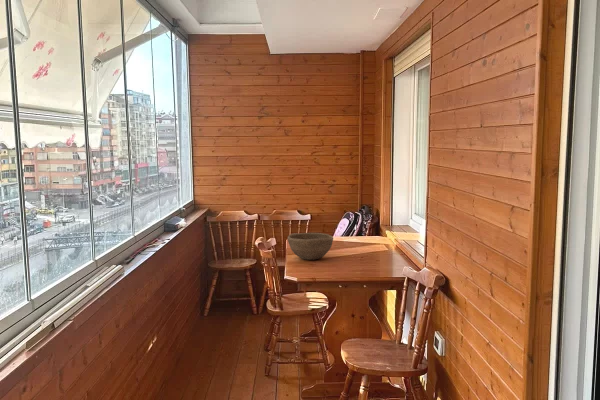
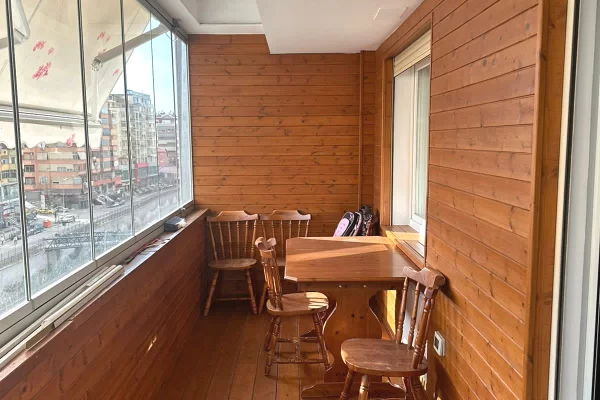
- bowl [287,232,334,261]
